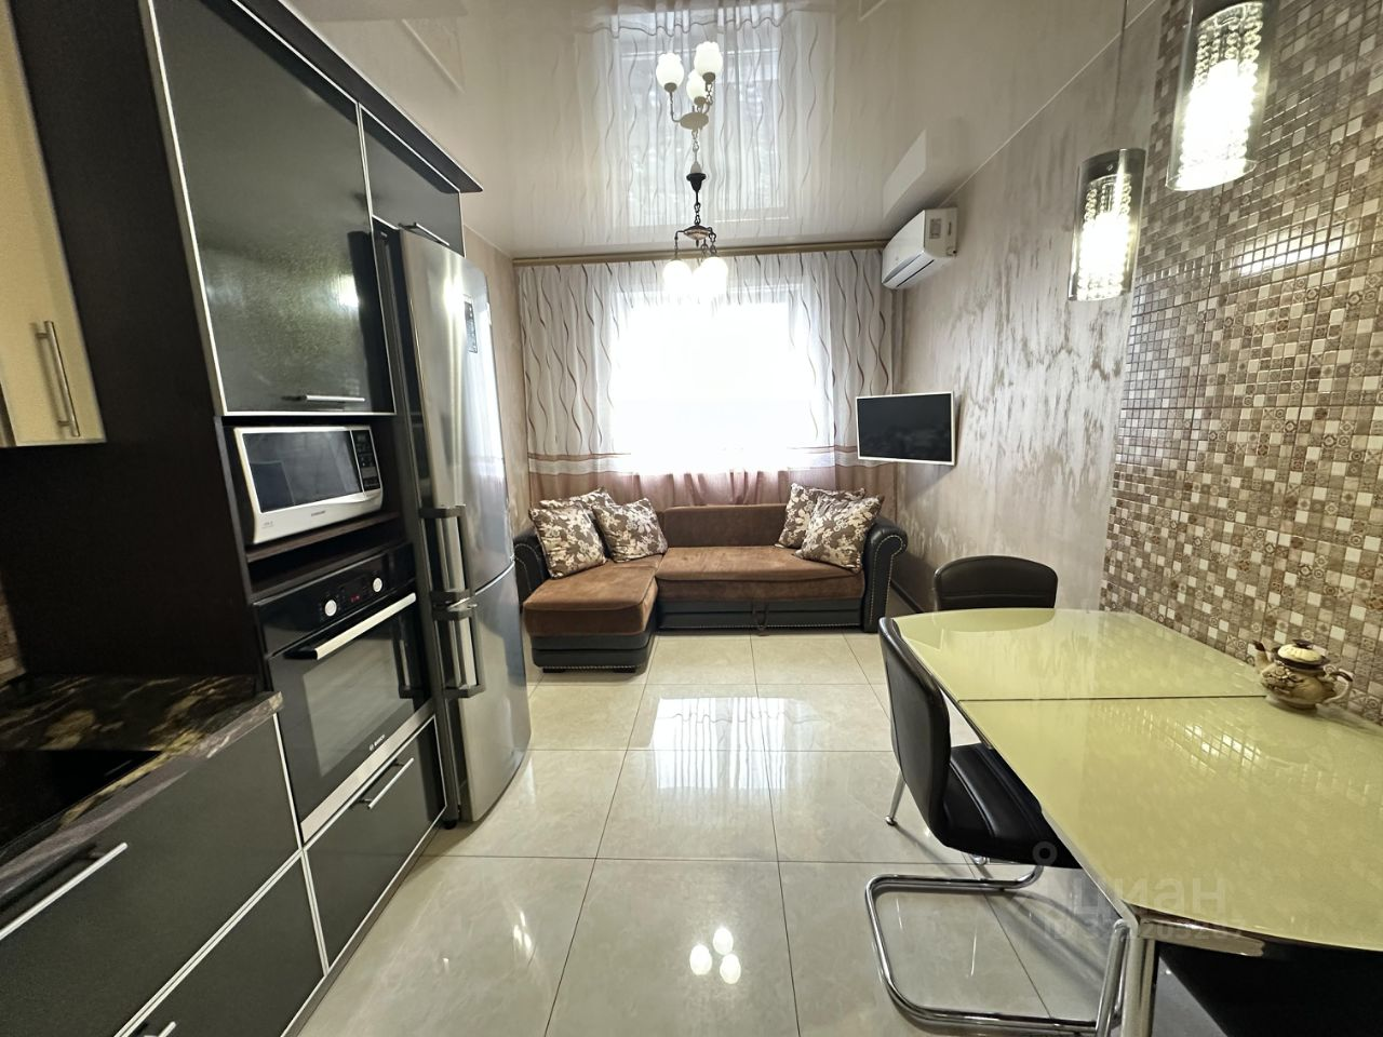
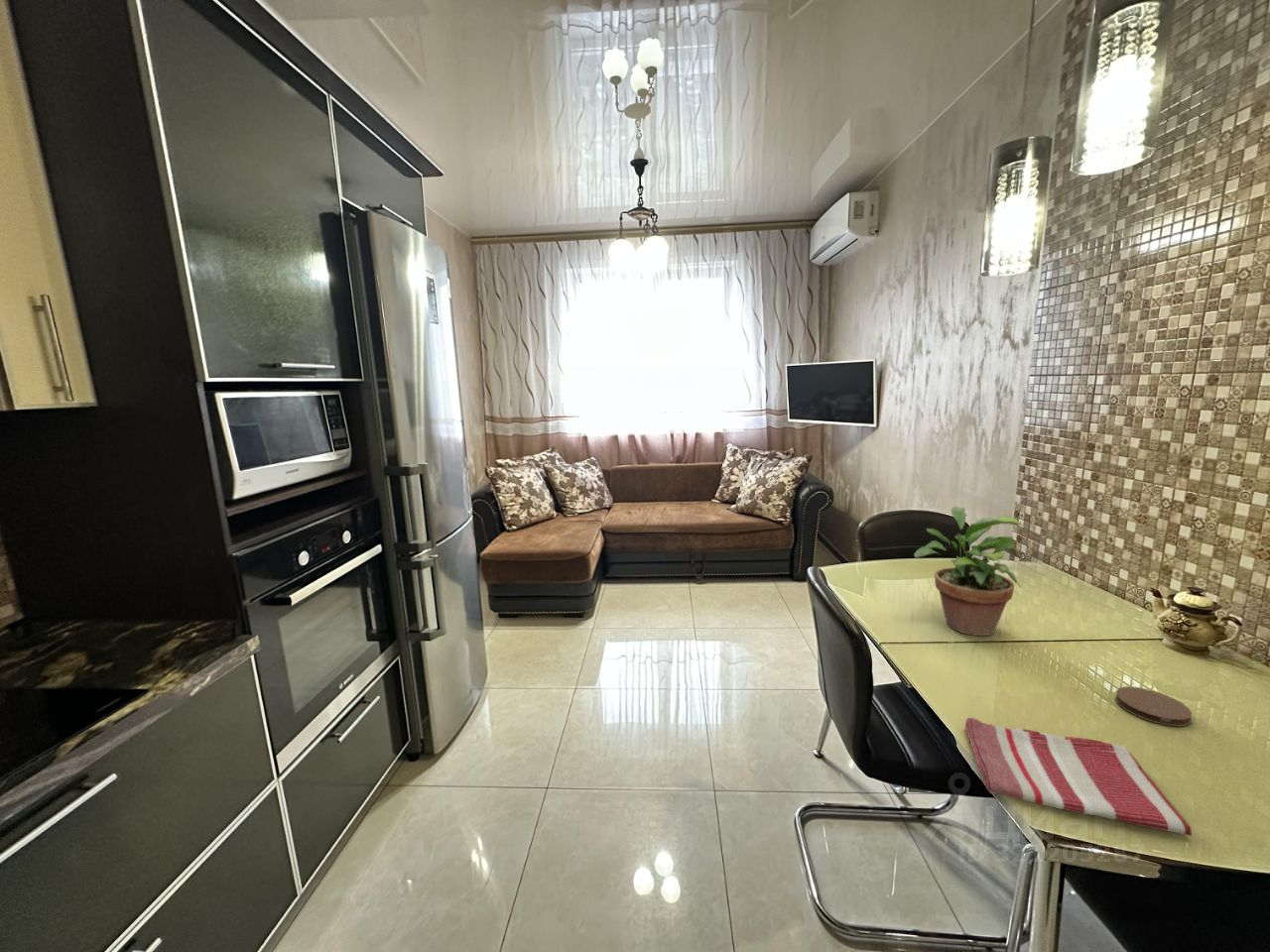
+ dish towel [964,716,1194,837]
+ potted plant [913,506,1025,637]
+ coaster [1114,685,1193,727]
